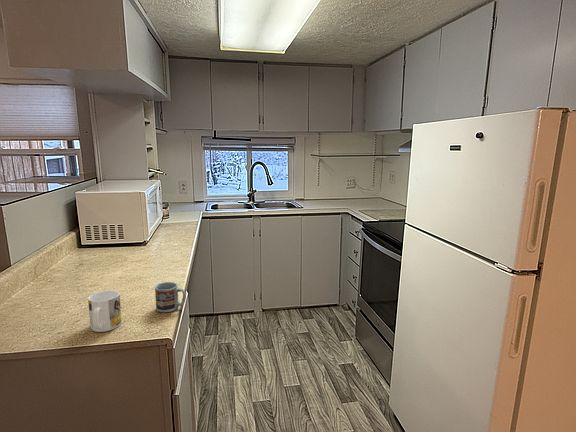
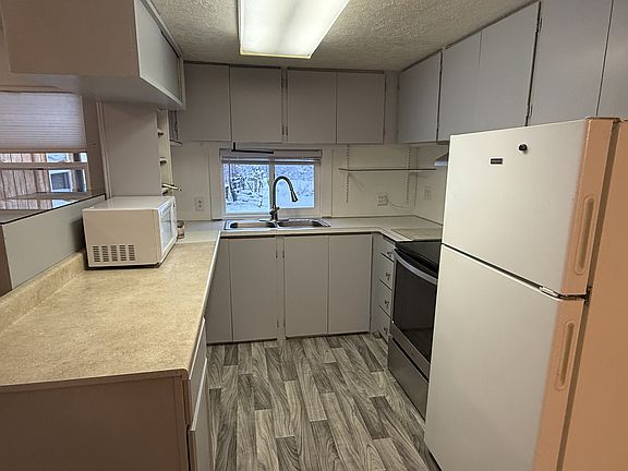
- mug [87,290,122,333]
- cup [154,281,187,313]
